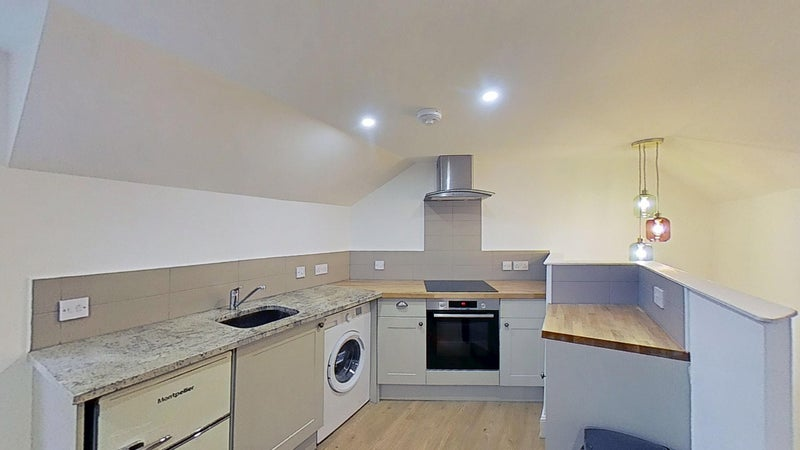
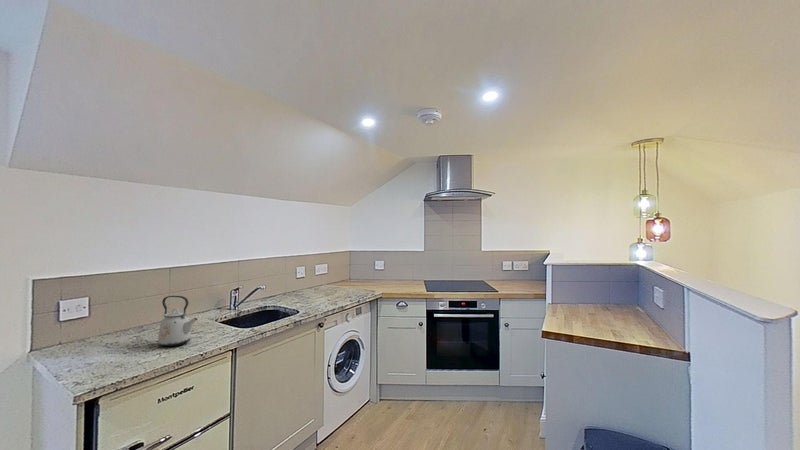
+ kettle [157,295,199,347]
